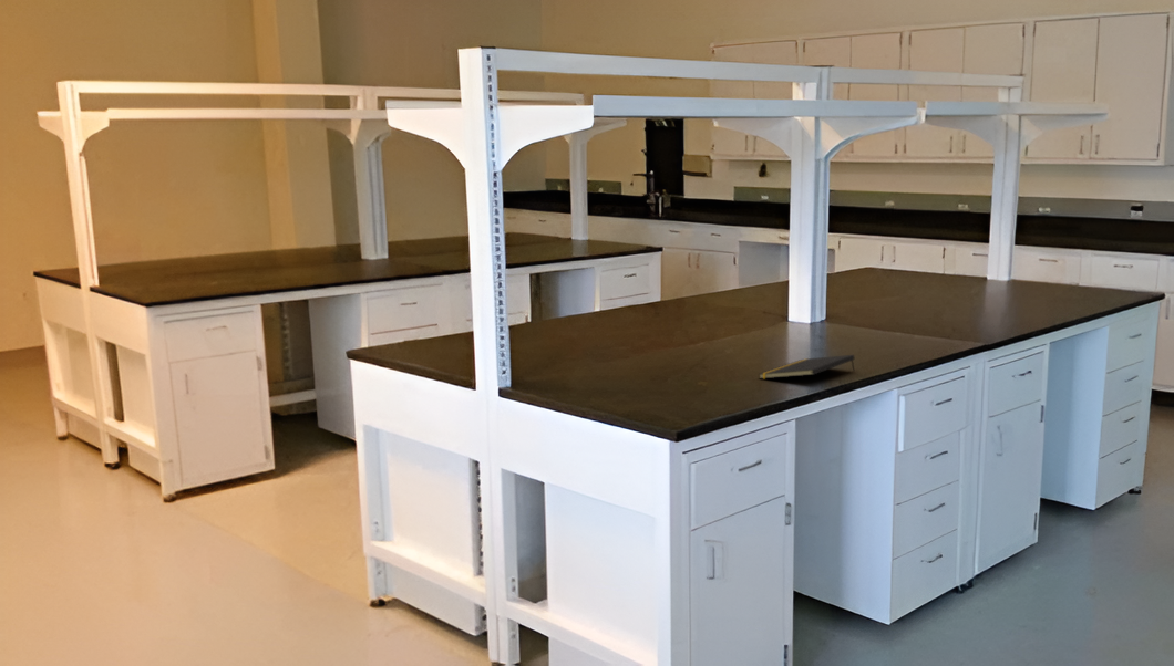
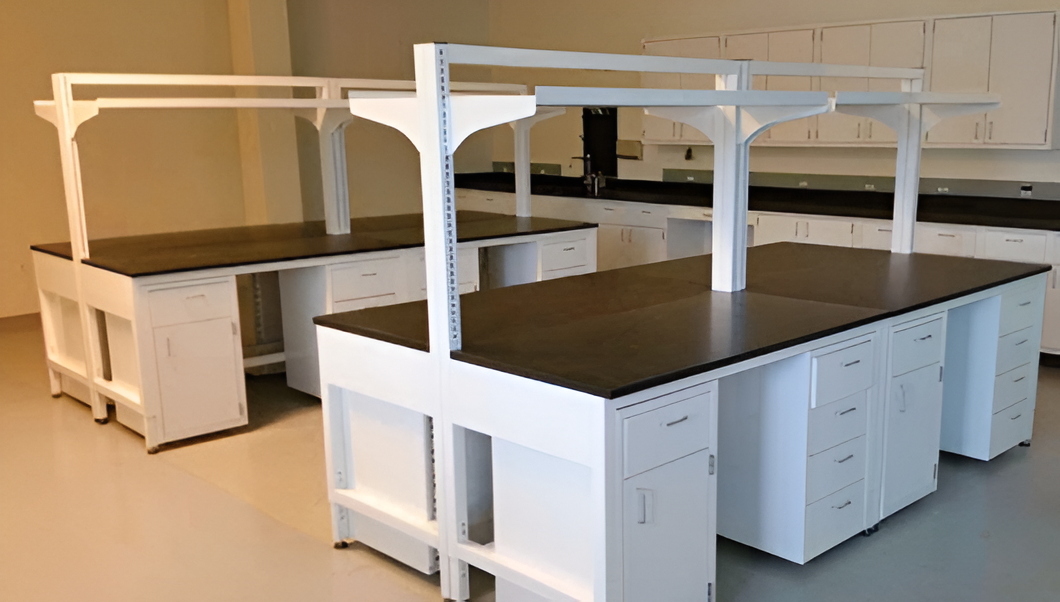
- notepad [758,354,855,379]
